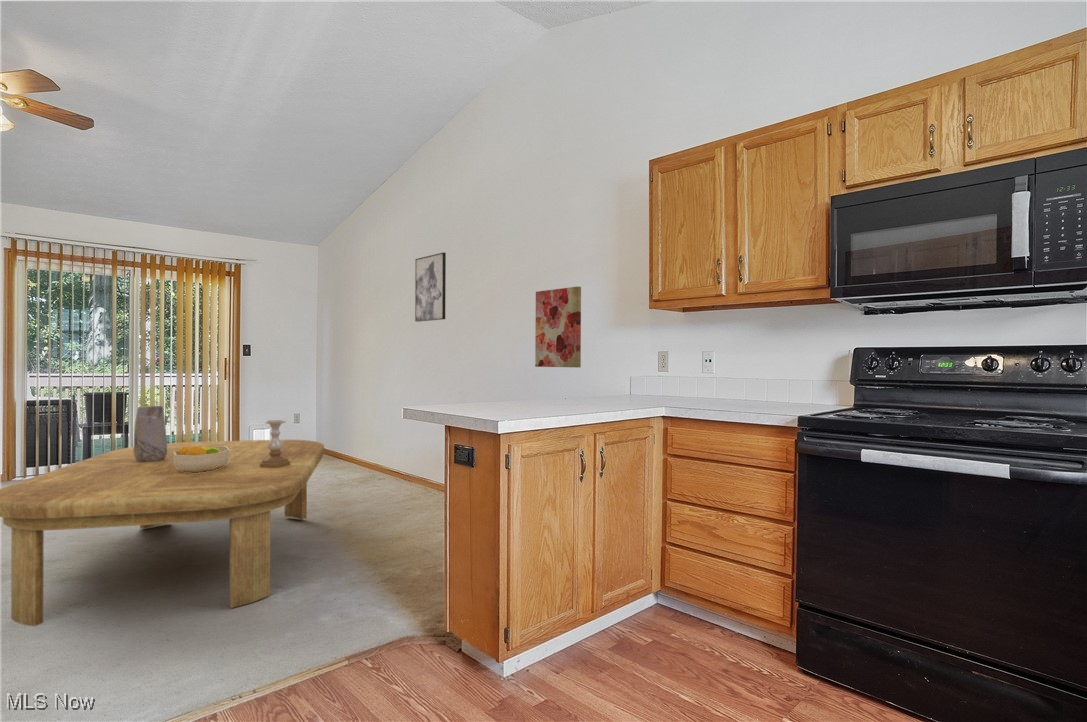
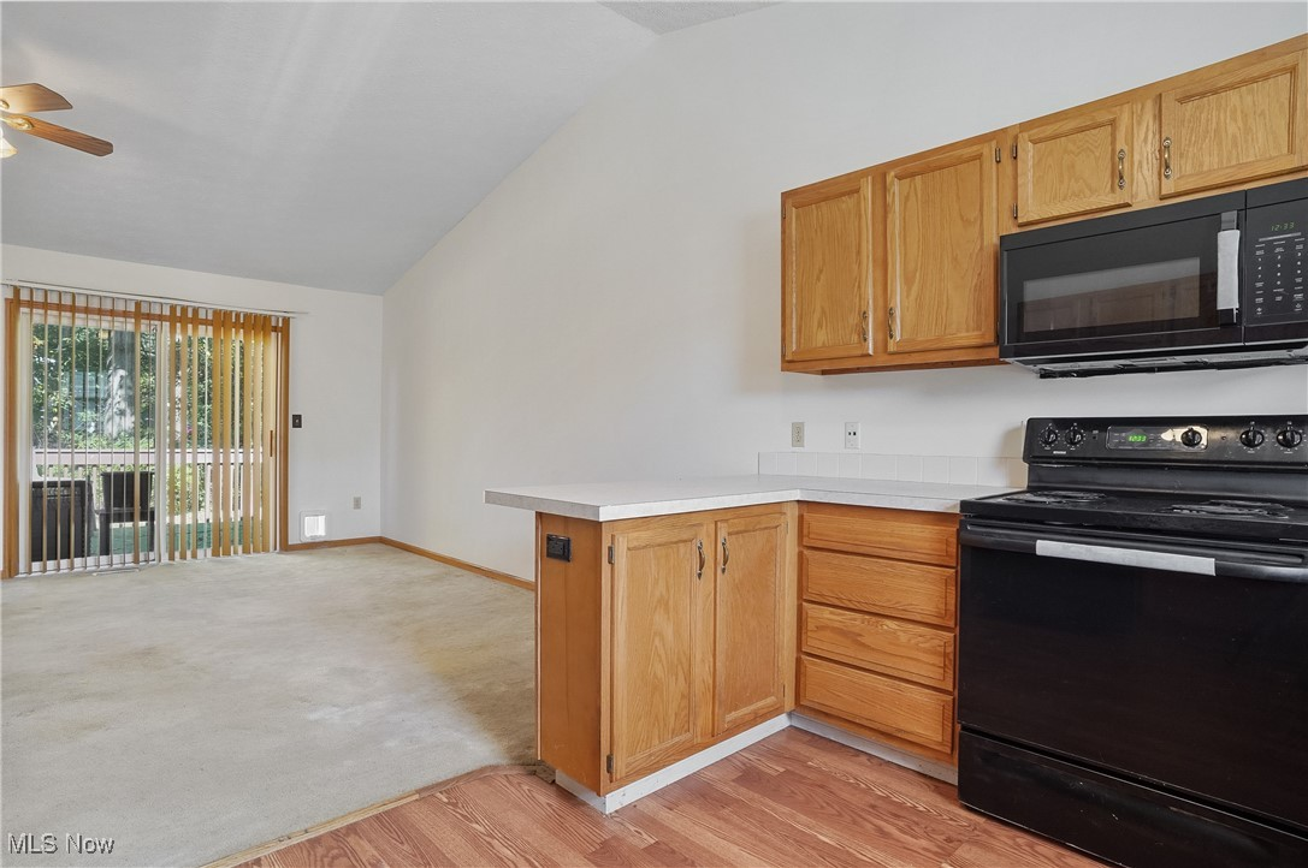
- fruit bowl [173,445,230,473]
- vase [133,405,168,462]
- dining table [0,439,325,627]
- wall art [534,286,582,368]
- candle holder [260,419,290,468]
- wall art [414,252,447,323]
